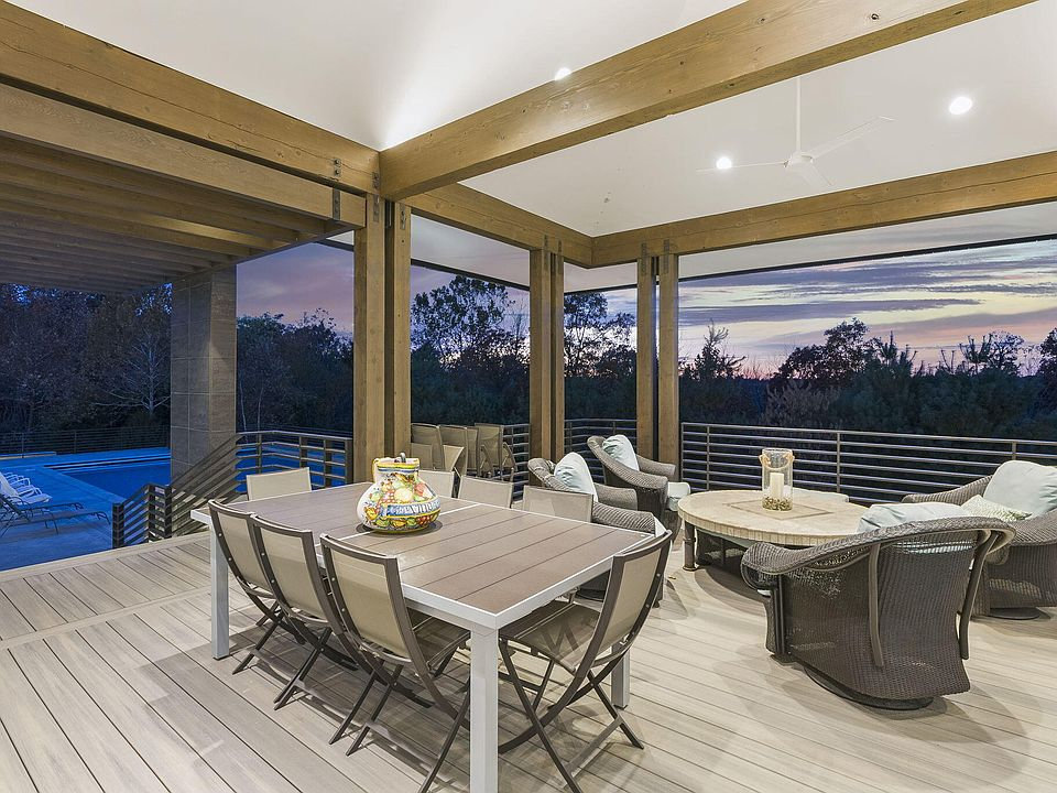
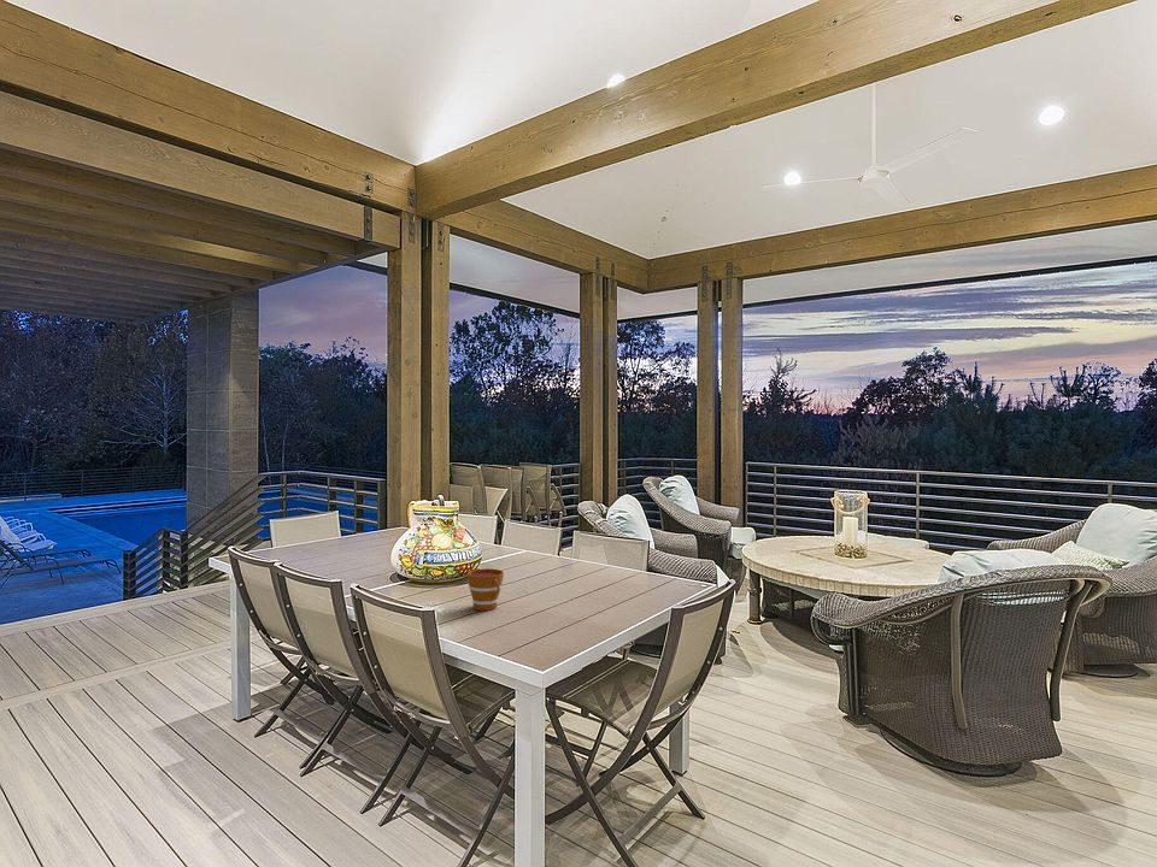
+ cup [466,567,505,612]
